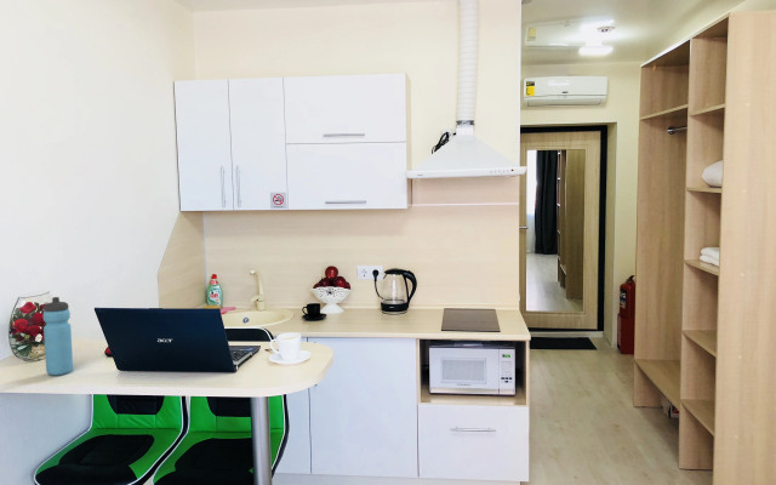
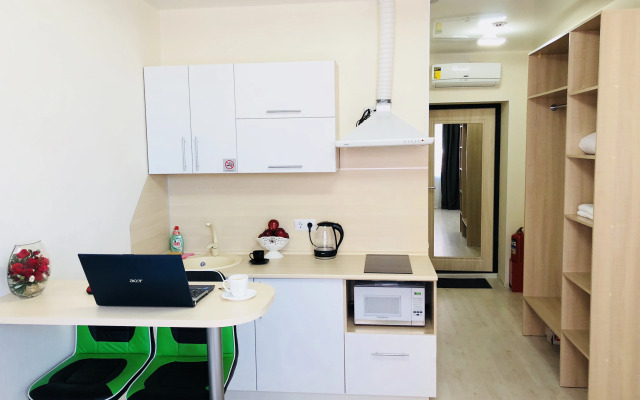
- water bottle [42,296,74,376]
